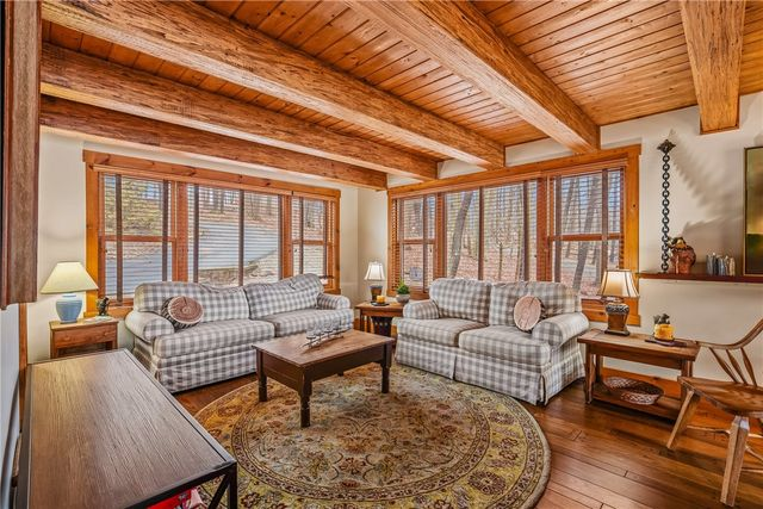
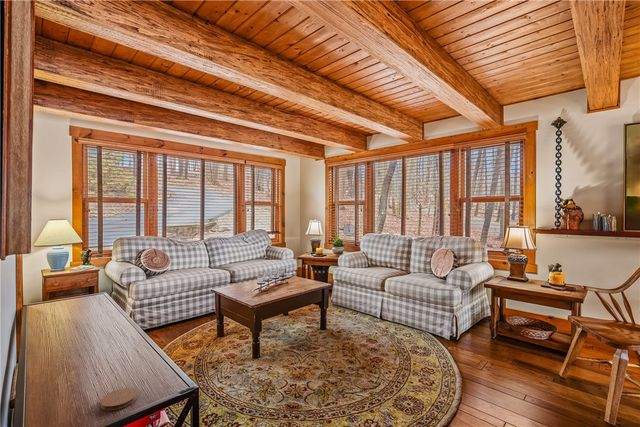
+ coaster [100,387,138,412]
